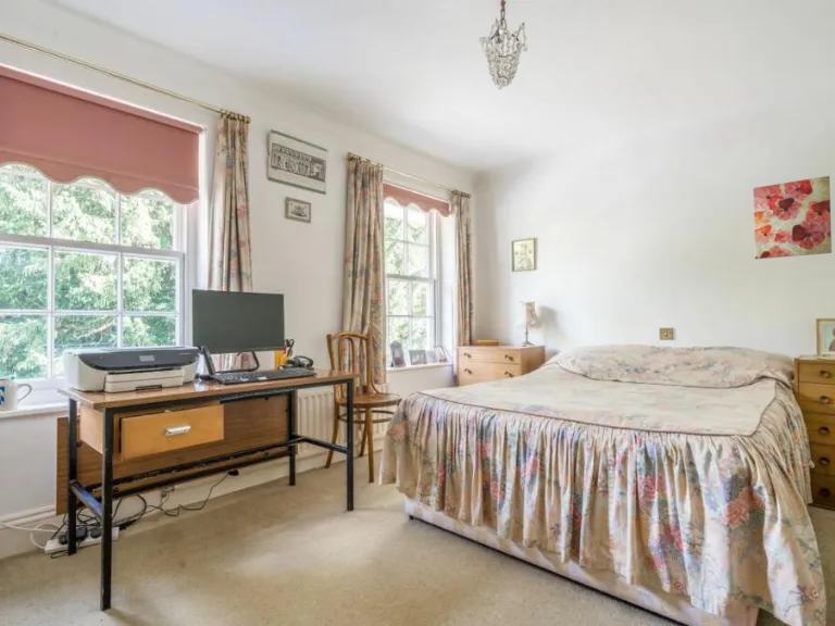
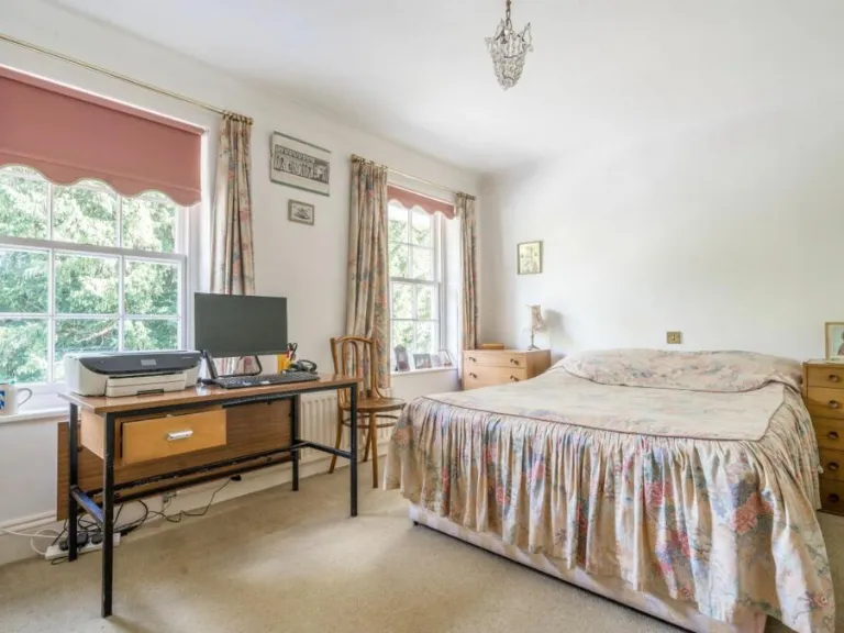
- wall art [752,175,833,260]
